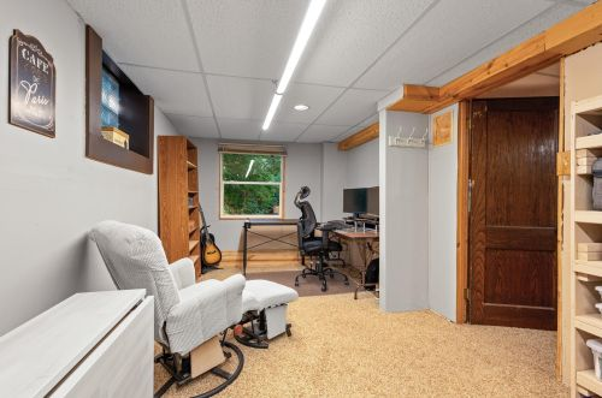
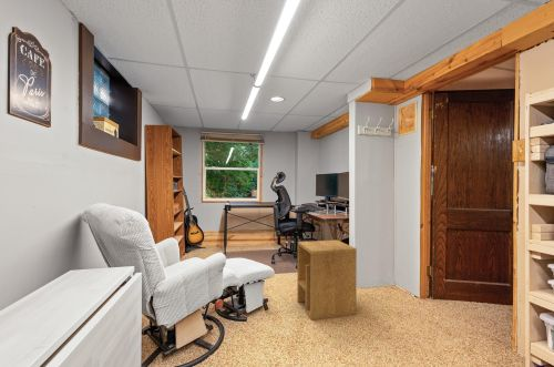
+ side table [296,239,358,322]
